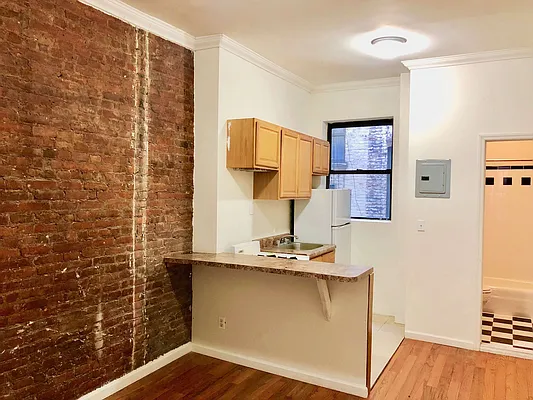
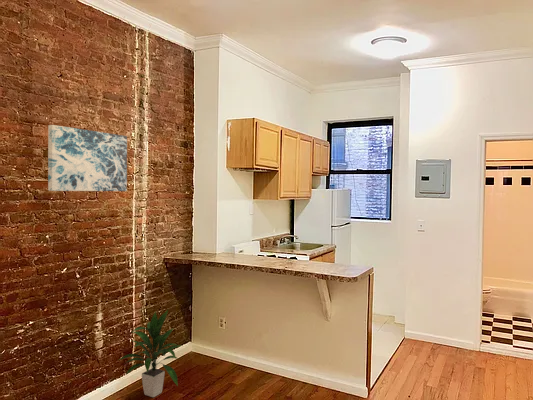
+ indoor plant [118,309,184,398]
+ wall art [47,124,128,192]
